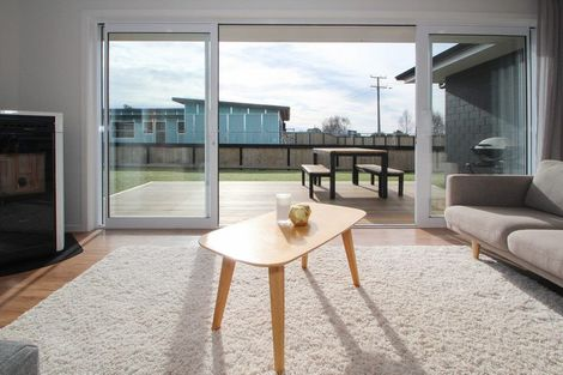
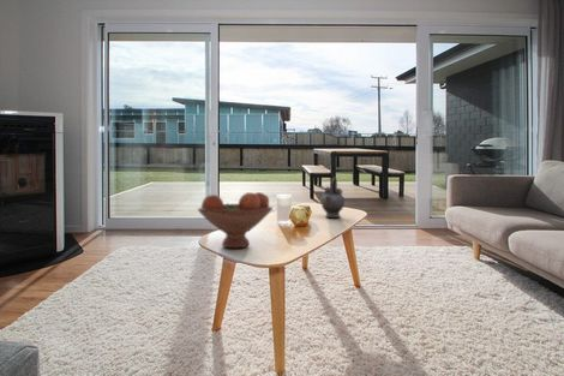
+ teapot [319,177,346,219]
+ fruit bowl [197,191,274,249]
